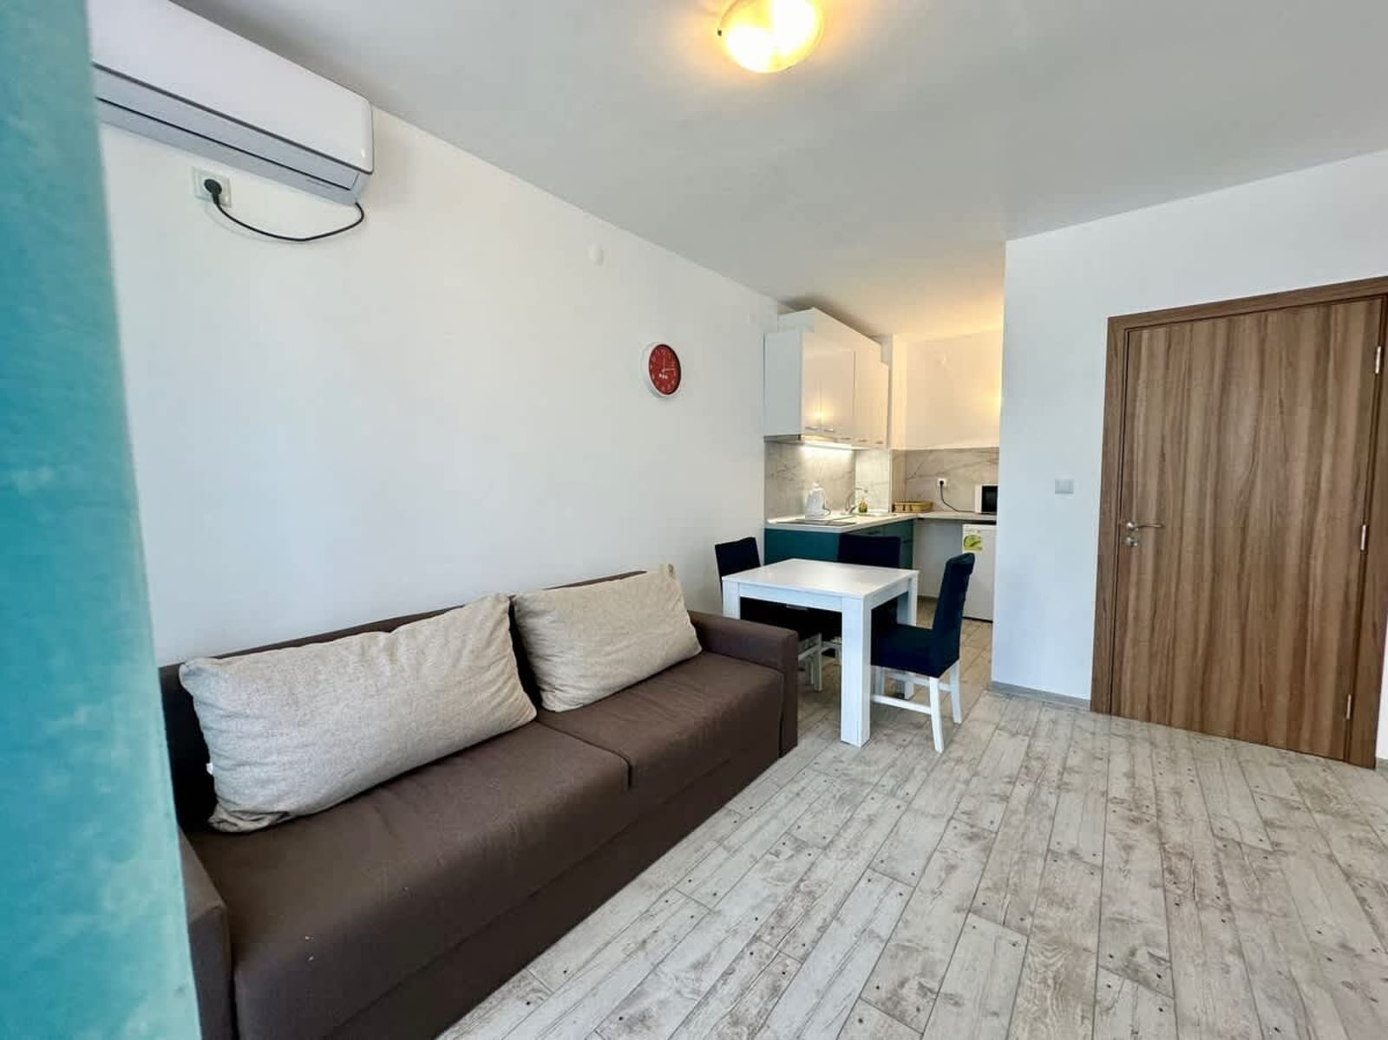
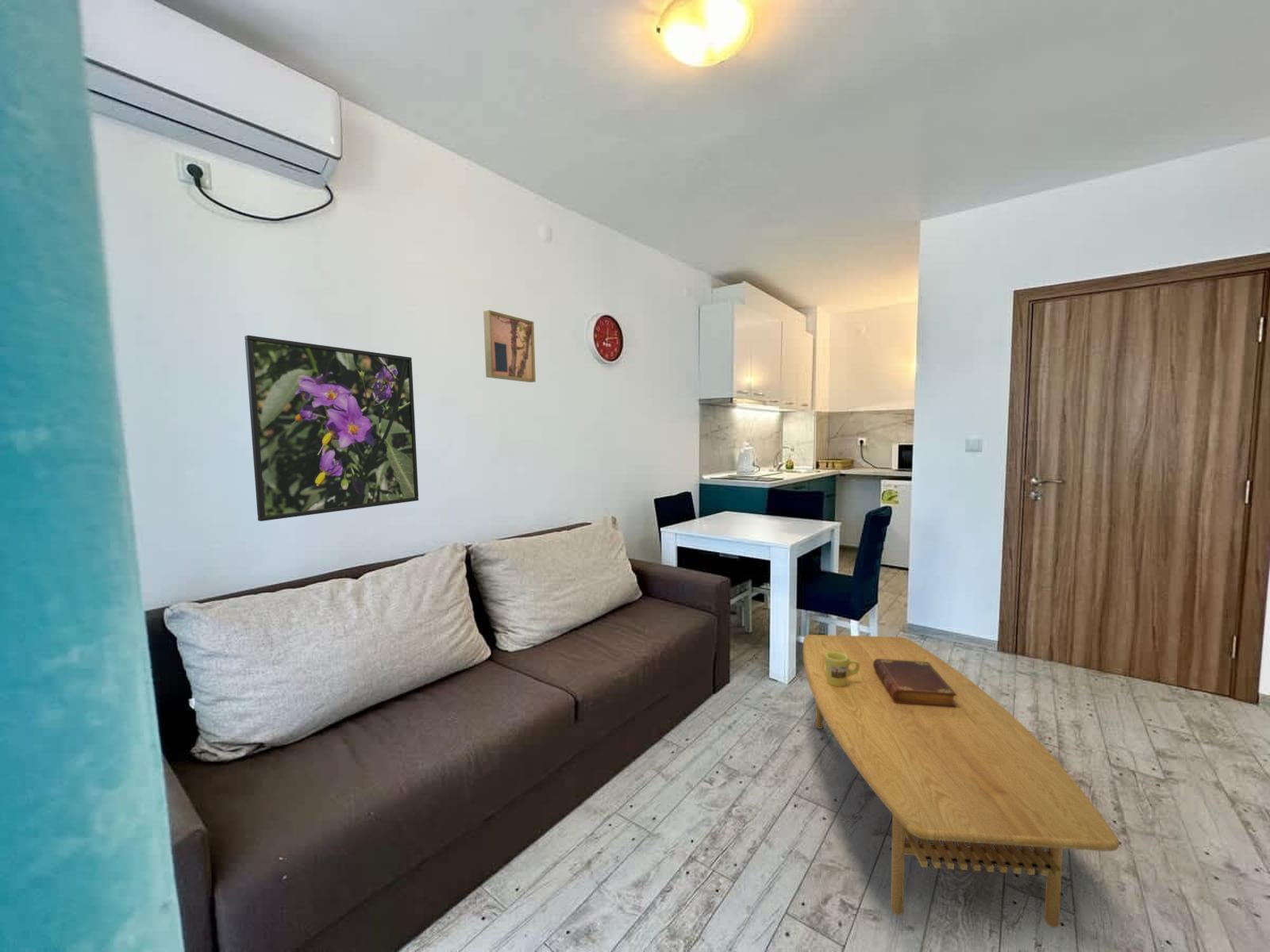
+ mug [825,652,860,687]
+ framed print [244,335,419,522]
+ coffee table [802,634,1120,929]
+ wall art [483,309,537,383]
+ book [873,658,956,708]
